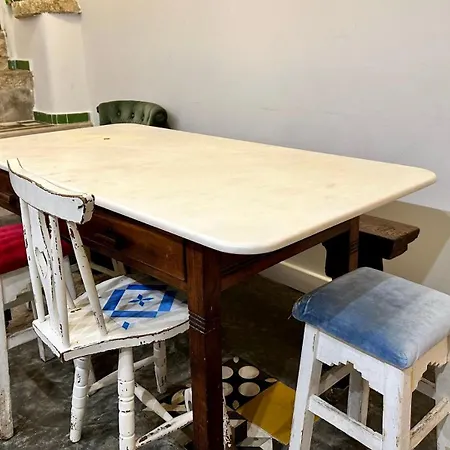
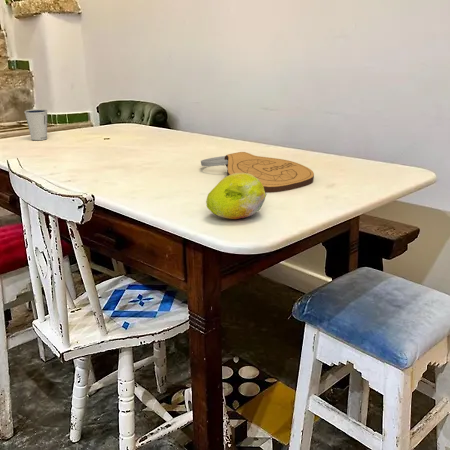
+ fruit [205,173,267,220]
+ key chain [200,151,315,194]
+ dixie cup [23,108,49,141]
